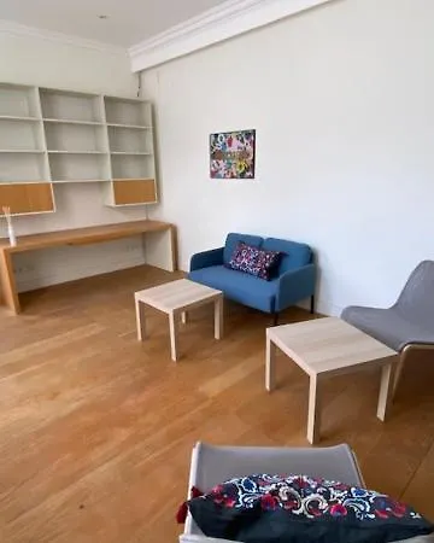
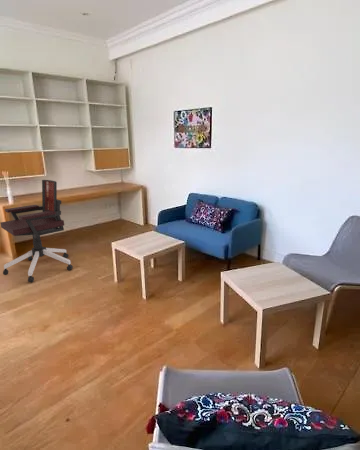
+ office chair [0,179,74,283]
